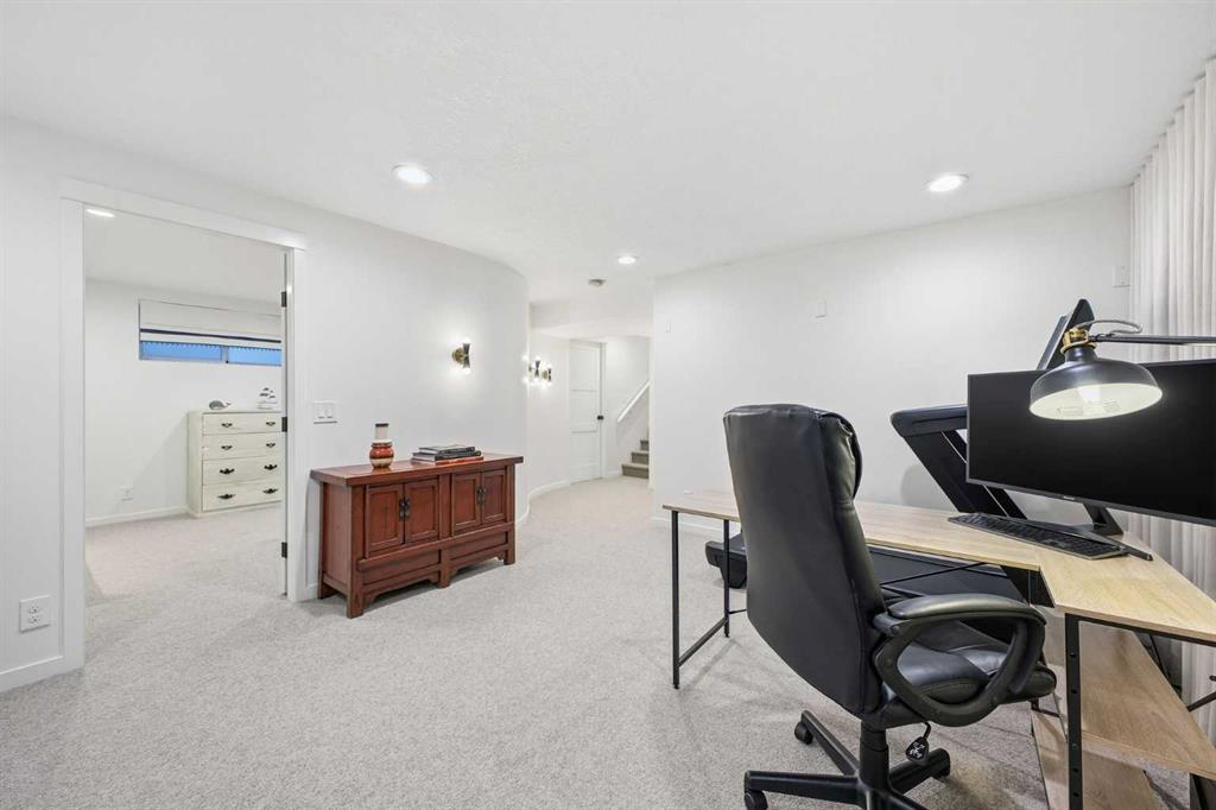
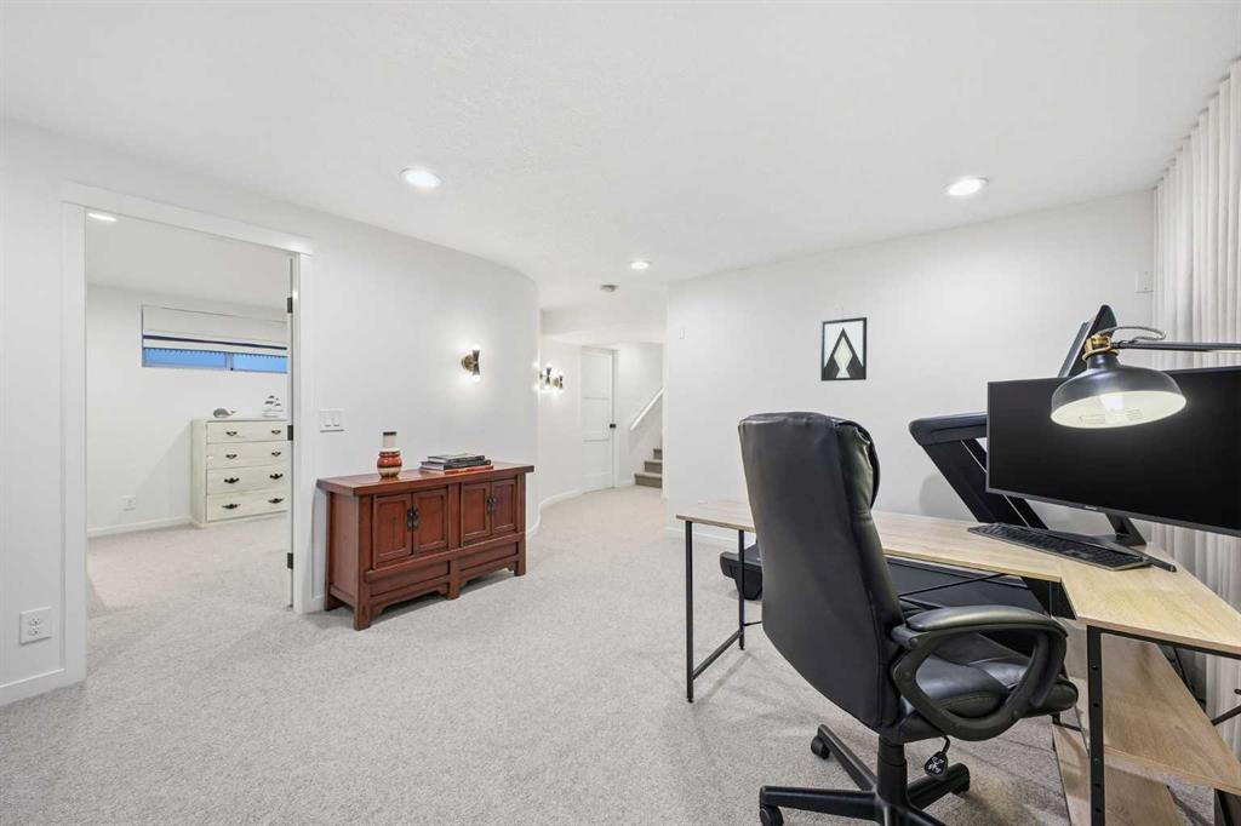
+ wall art [819,316,868,383]
